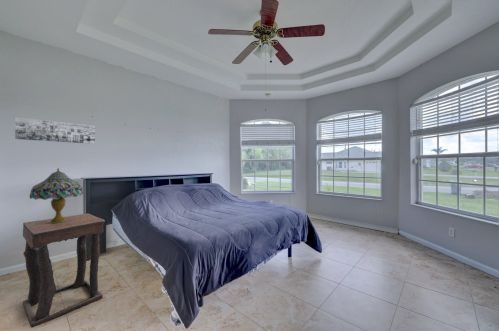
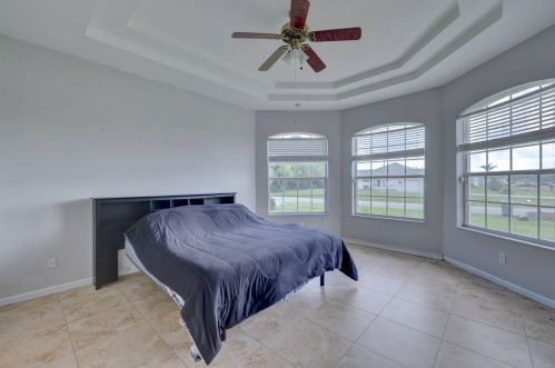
- wall art [14,116,96,145]
- table lamp [28,167,85,223]
- side table [22,212,106,329]
